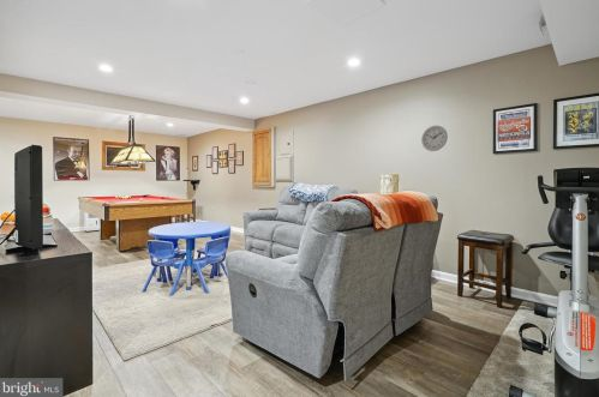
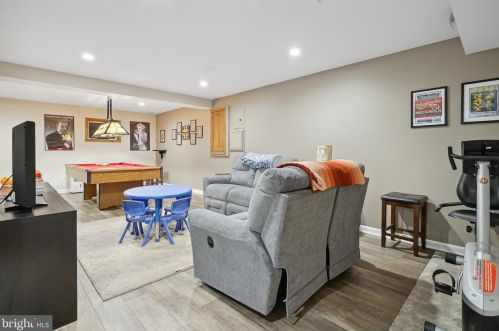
- wall clock [420,125,449,152]
